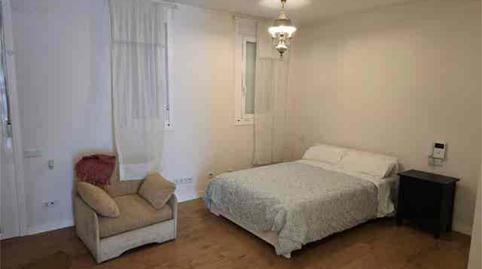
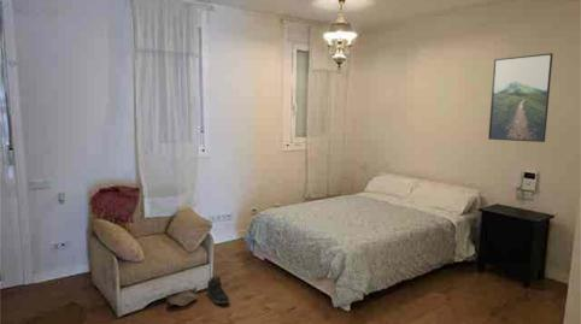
+ sneaker [205,275,230,305]
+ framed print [487,52,554,143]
+ bag [165,287,198,308]
